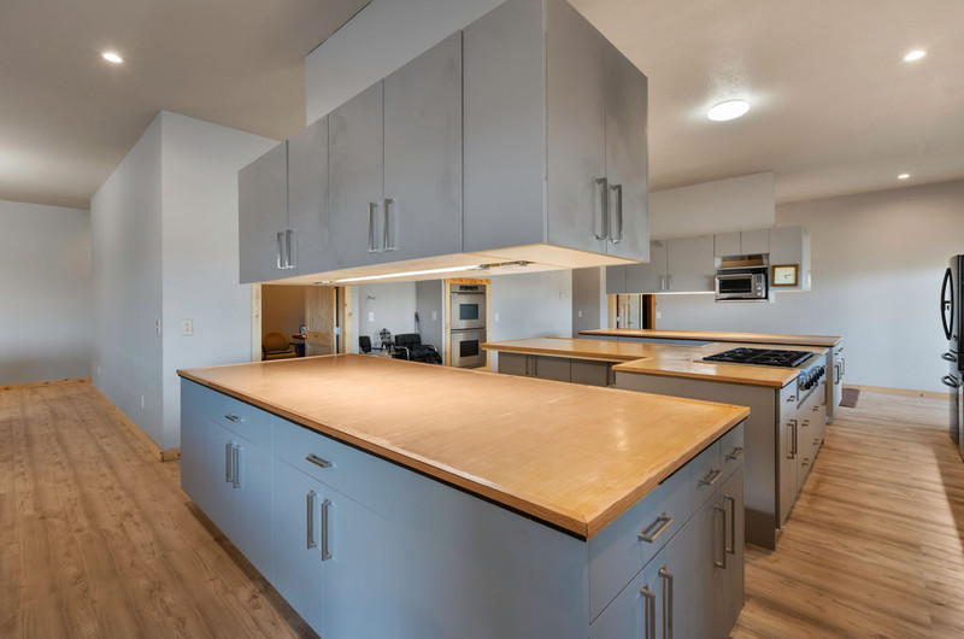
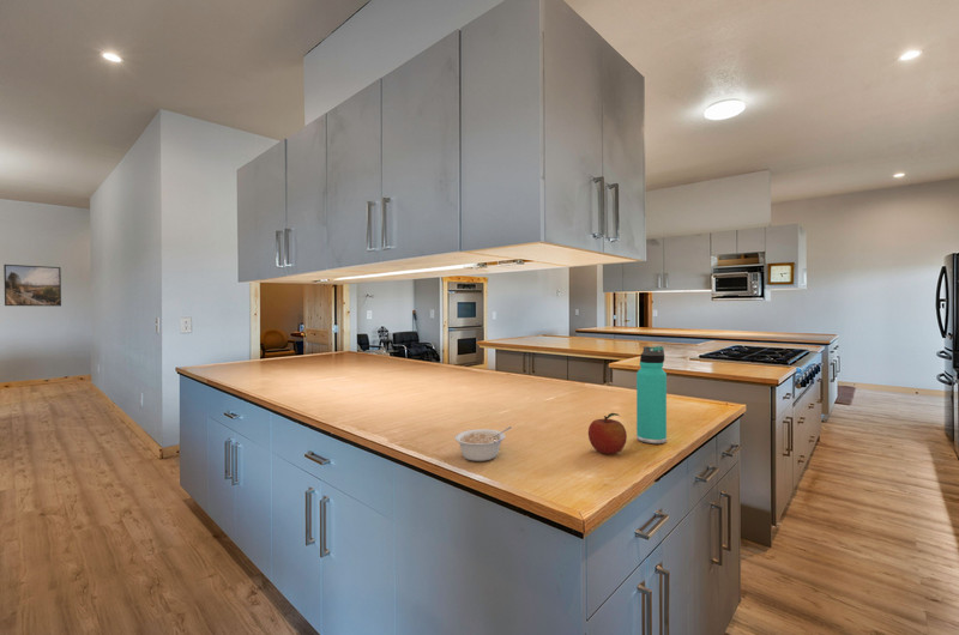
+ fruit [587,412,628,455]
+ thermos bottle [635,345,668,444]
+ legume [453,425,513,462]
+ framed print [2,264,62,307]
